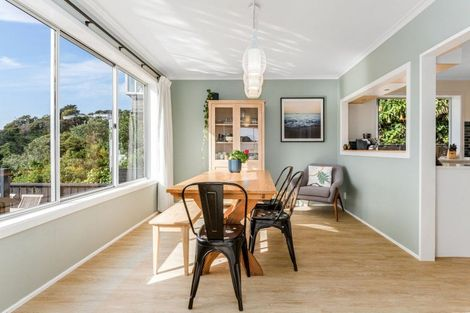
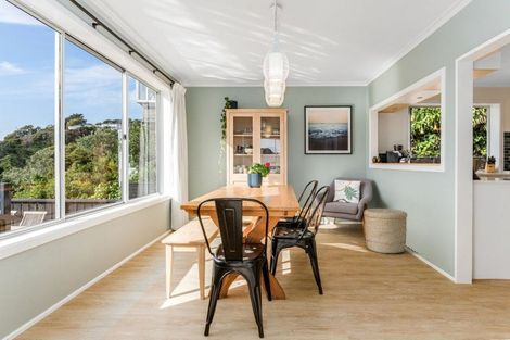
+ basket [362,207,408,254]
